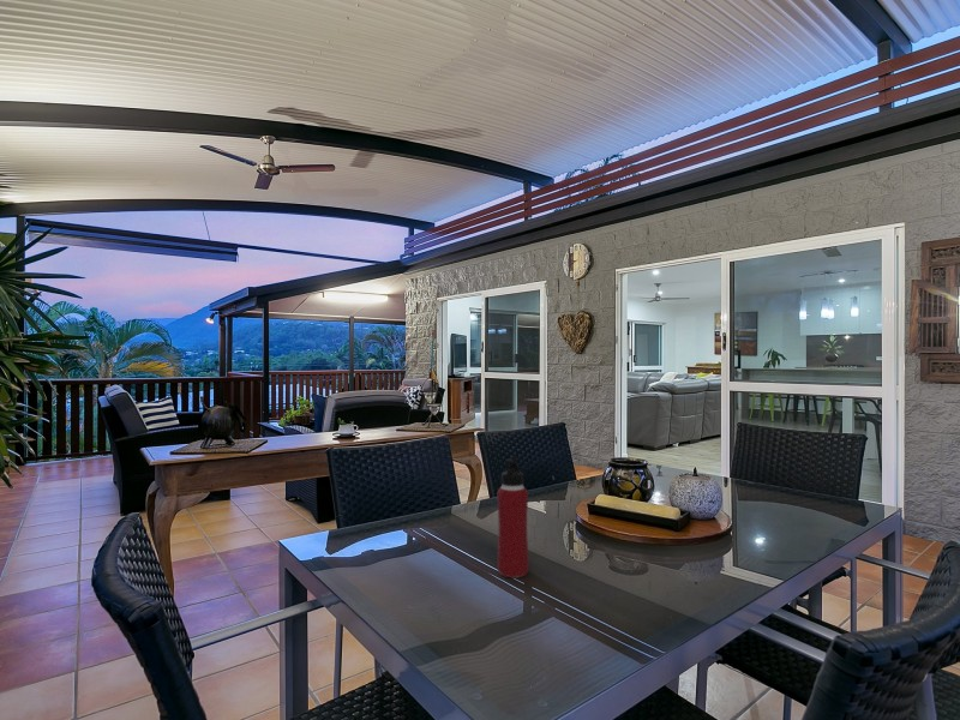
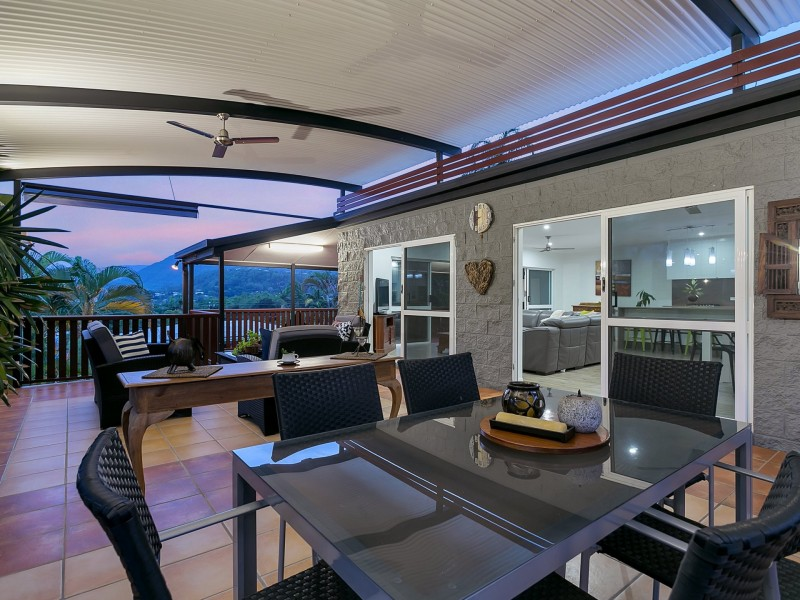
- water bottle [496,455,530,578]
